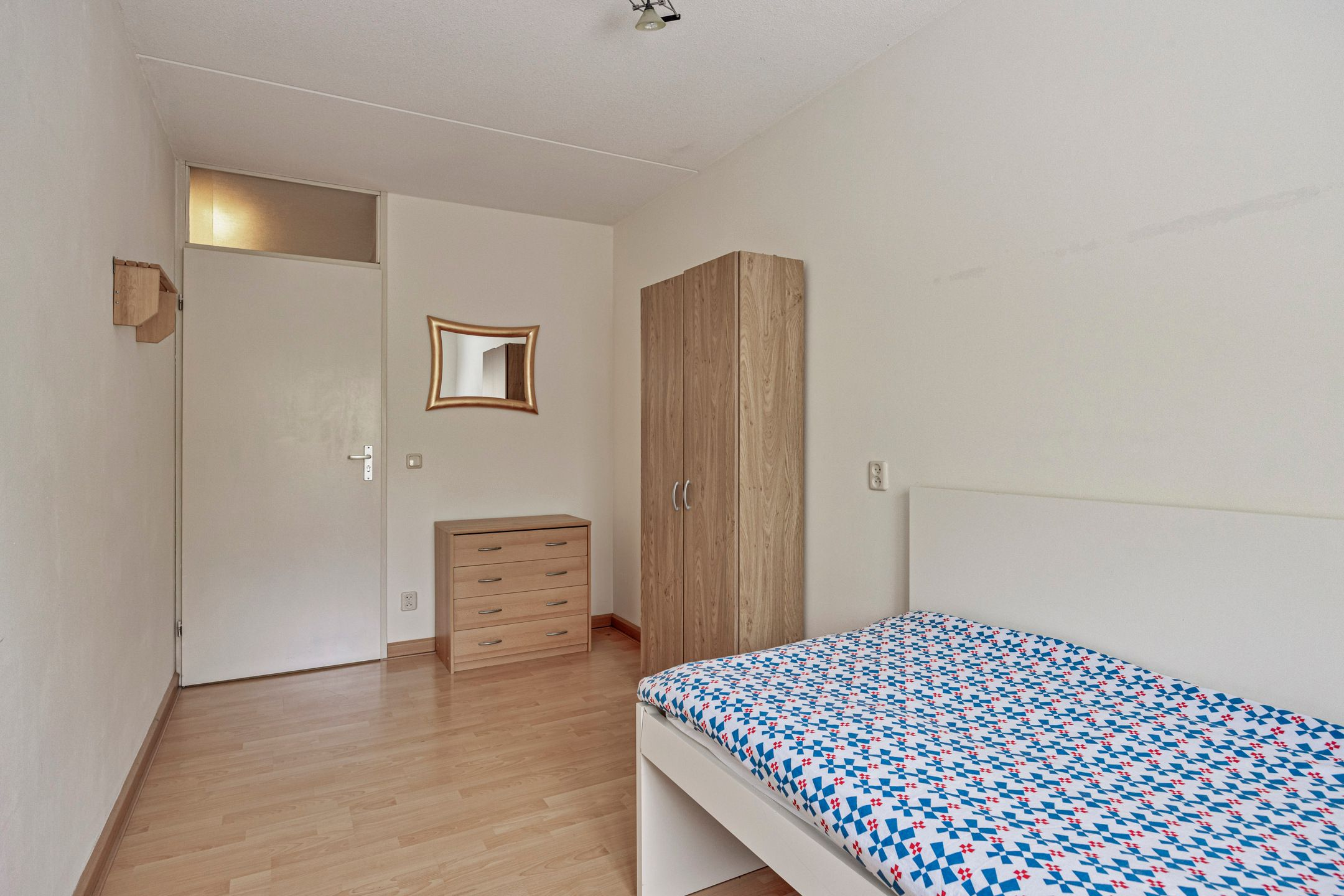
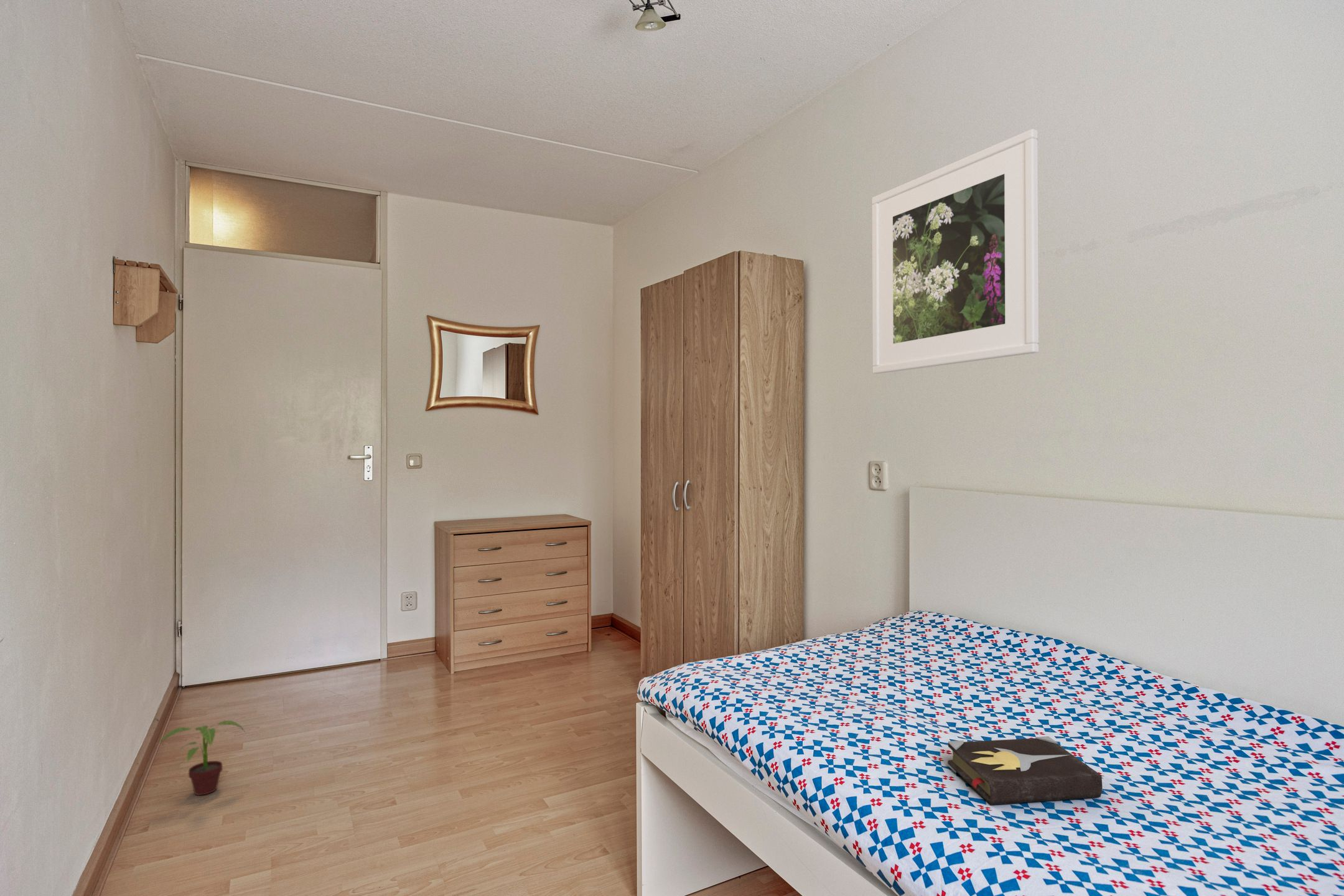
+ hardback book [947,735,1104,805]
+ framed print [871,128,1039,375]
+ potted plant [155,720,246,796]
